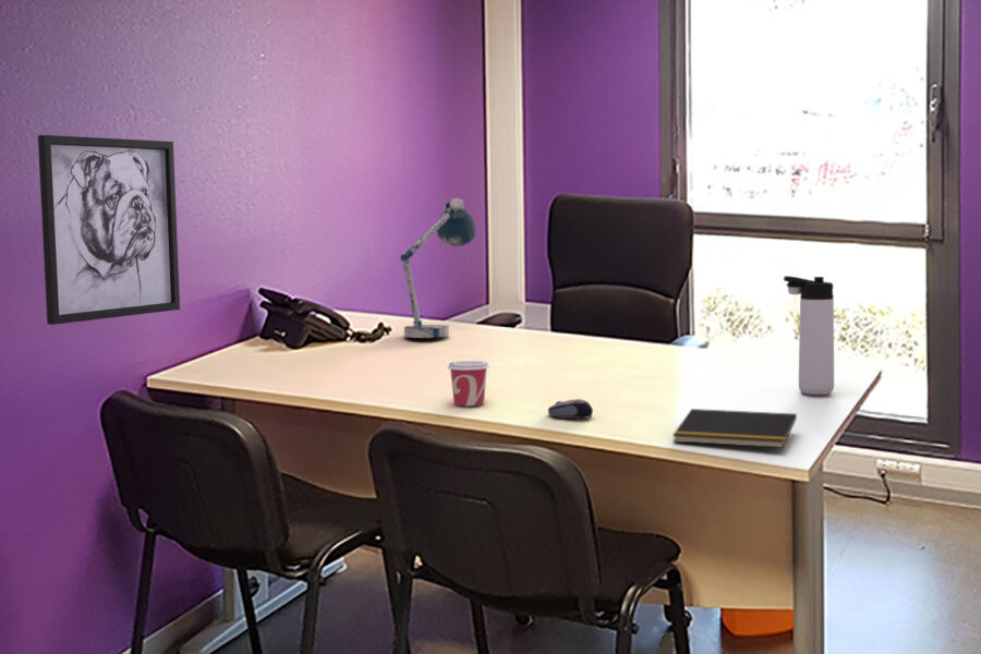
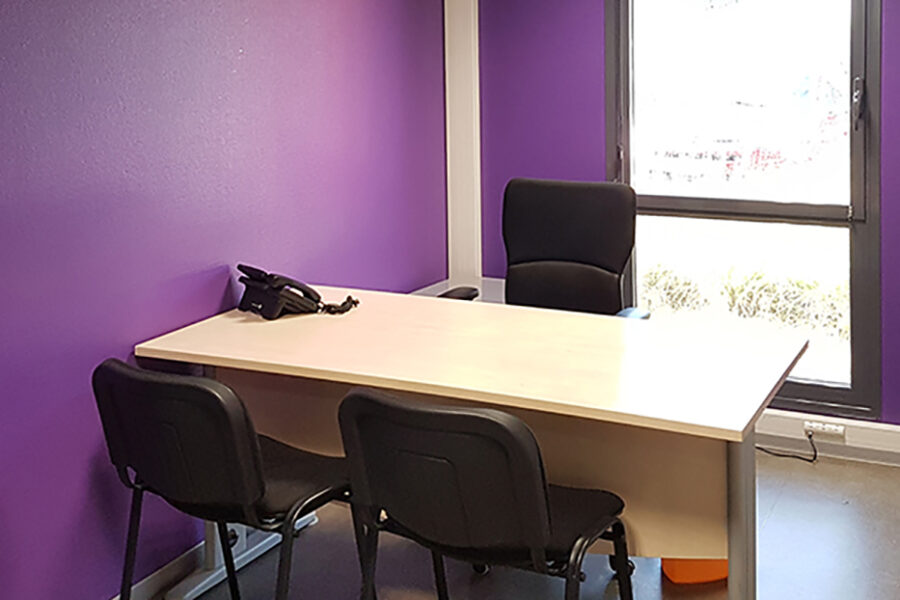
- notepad [671,408,798,449]
- thermos bottle [783,275,835,396]
- cup [446,360,491,407]
- wall art [37,134,181,326]
- computer mouse [547,398,594,420]
- desk lamp [399,197,477,339]
